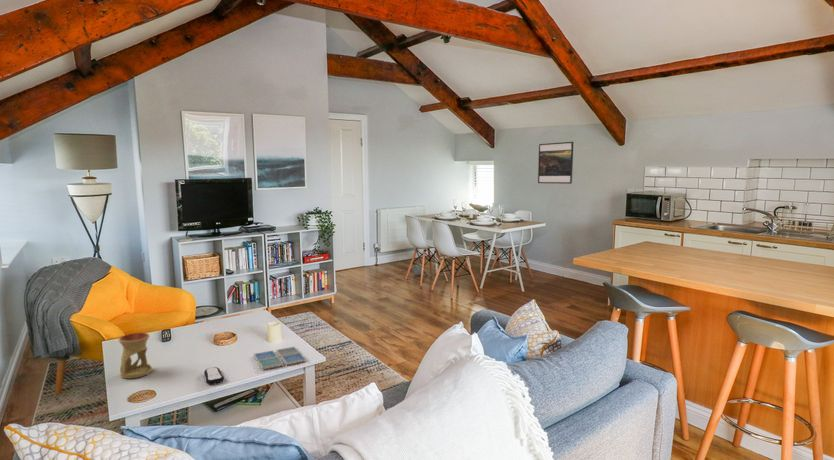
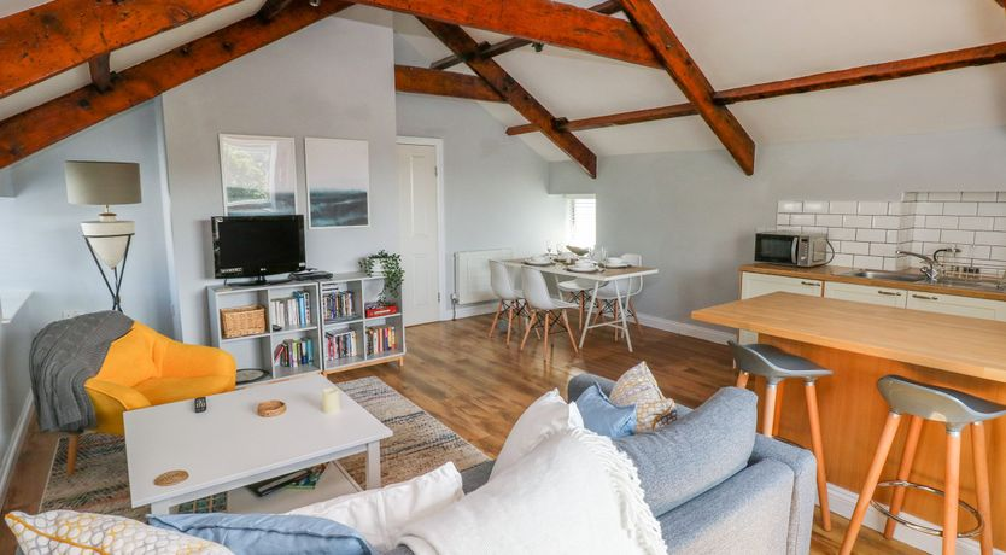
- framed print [537,141,574,185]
- remote control [203,366,225,385]
- drink coaster [253,346,307,371]
- oil burner [118,332,153,380]
